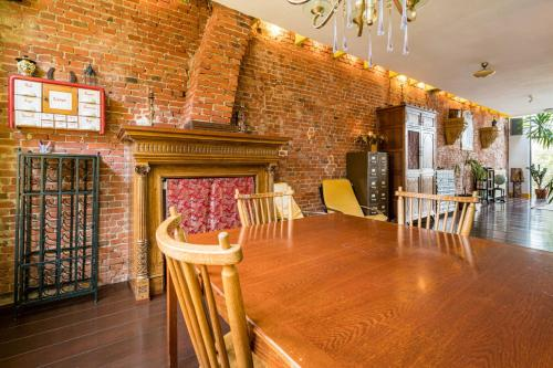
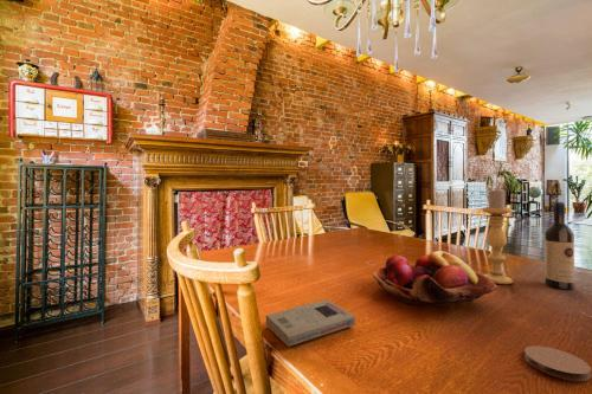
+ wine bottle [543,201,575,290]
+ book [265,299,356,348]
+ candle holder [481,187,514,285]
+ coaster [523,344,592,382]
+ fruit basket [372,250,497,308]
